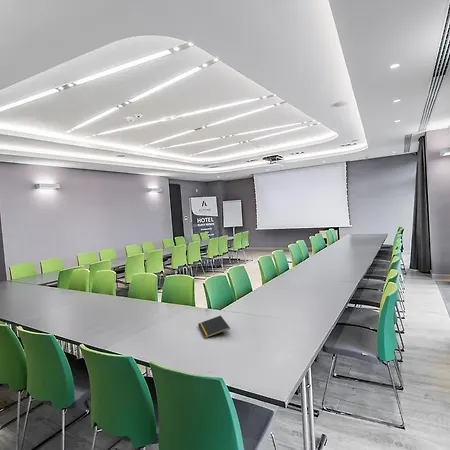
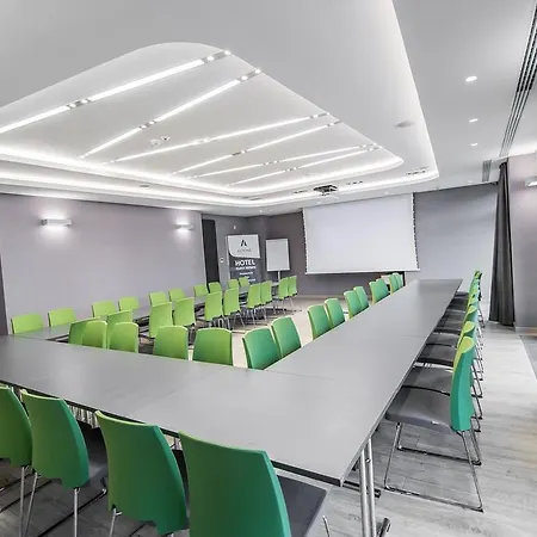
- notepad [197,314,231,339]
